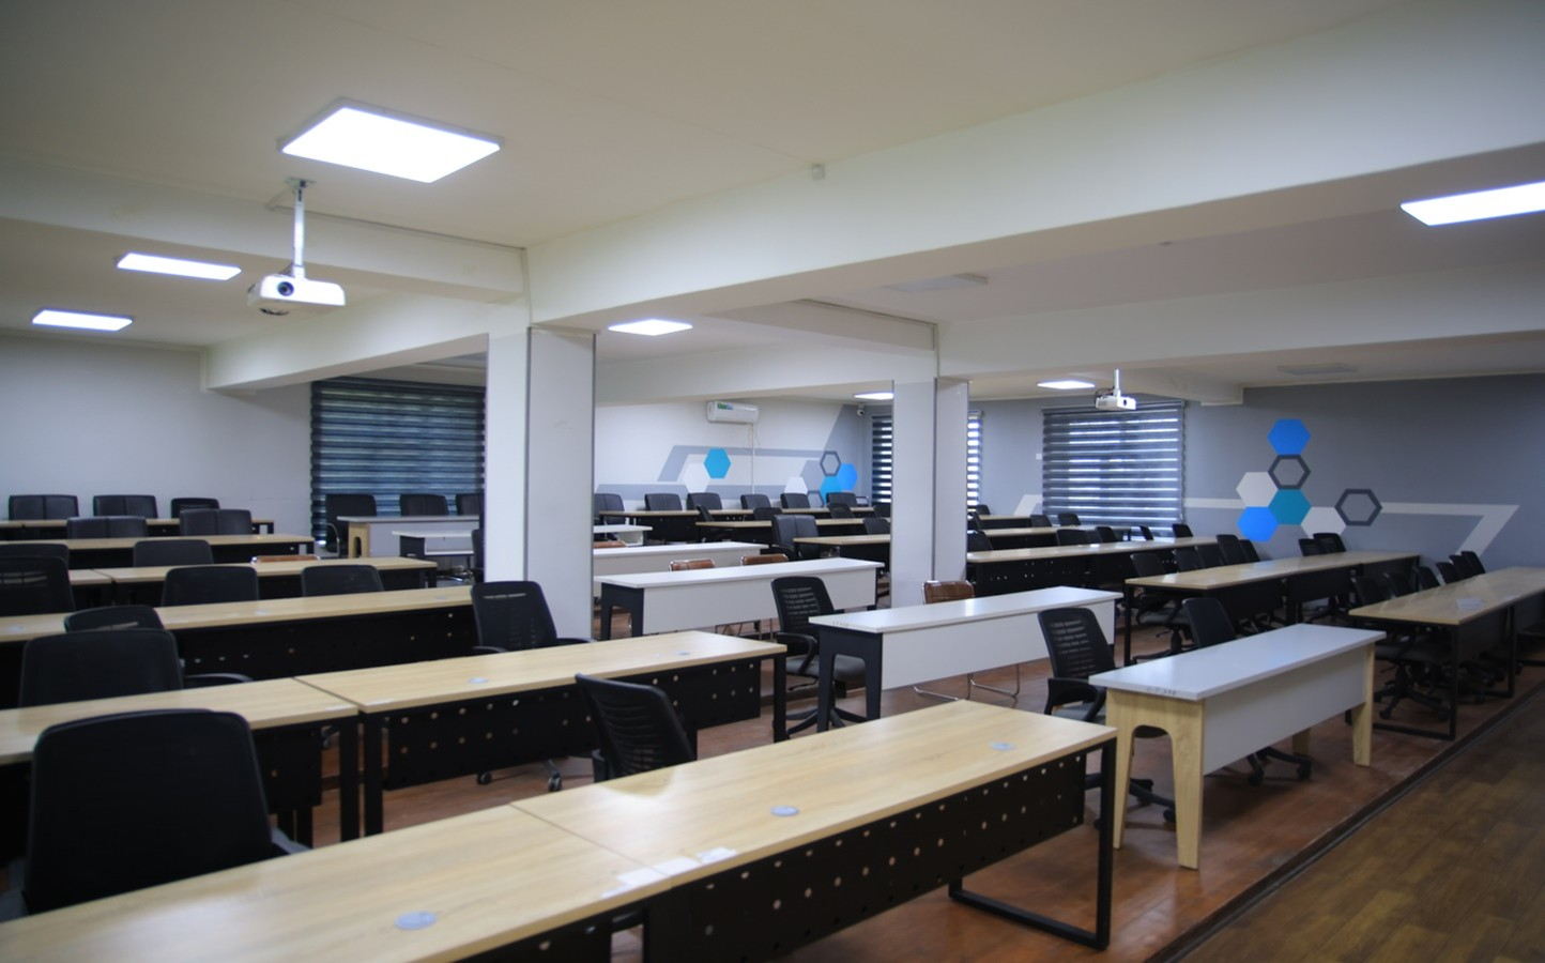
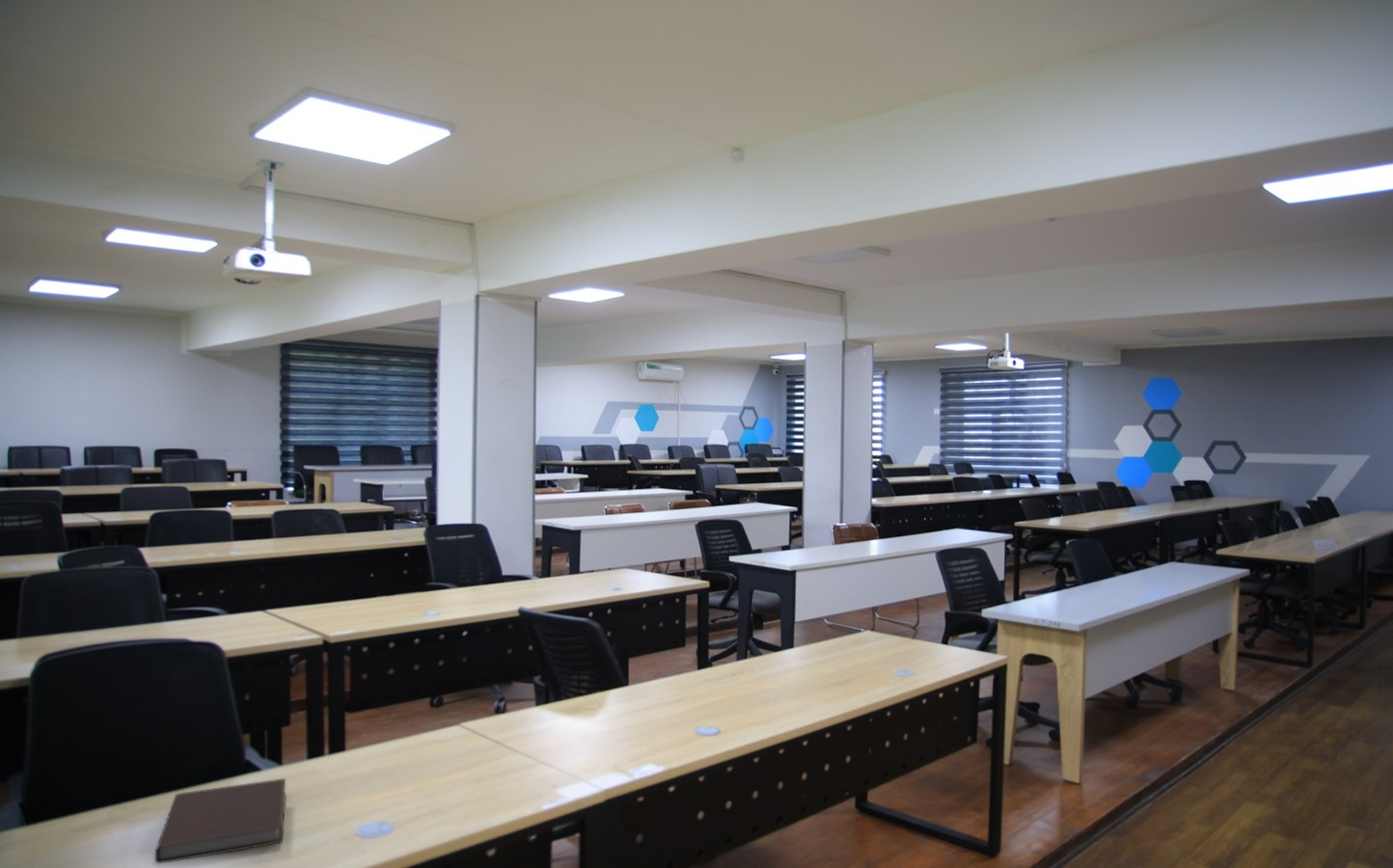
+ notebook [154,777,287,864]
